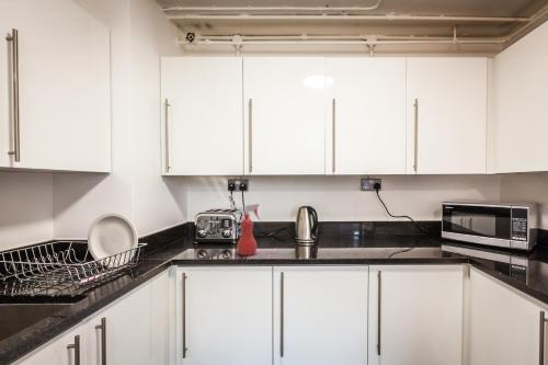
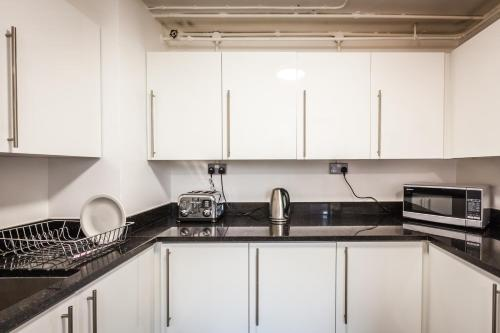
- spray bottle [236,203,262,256]
